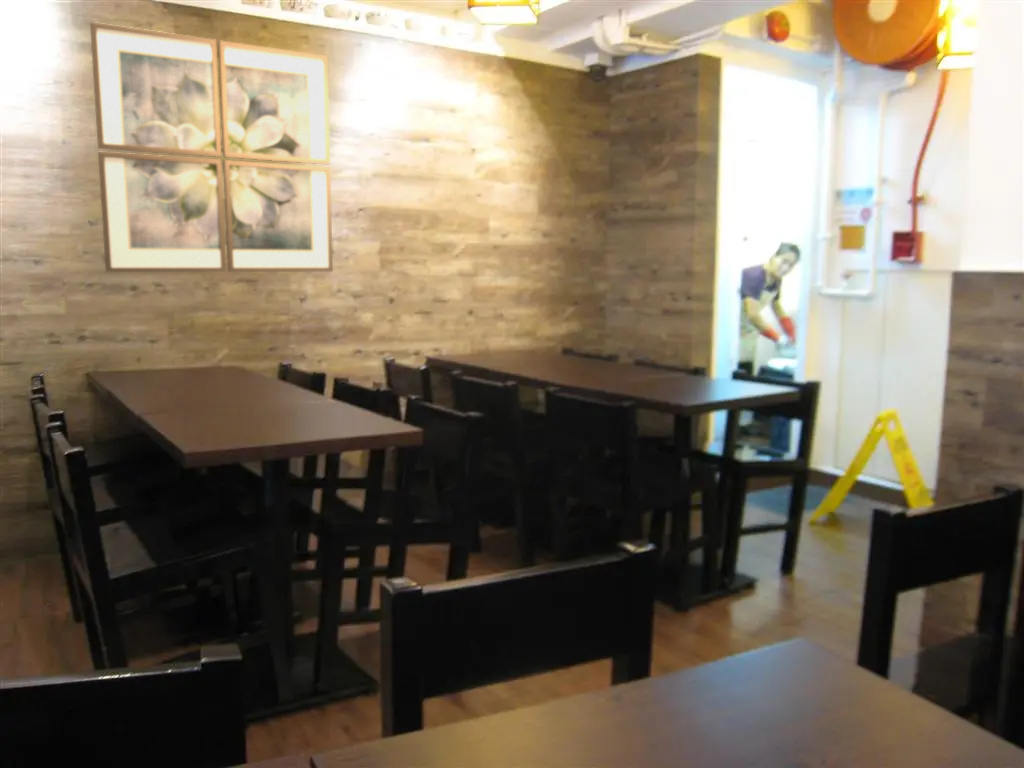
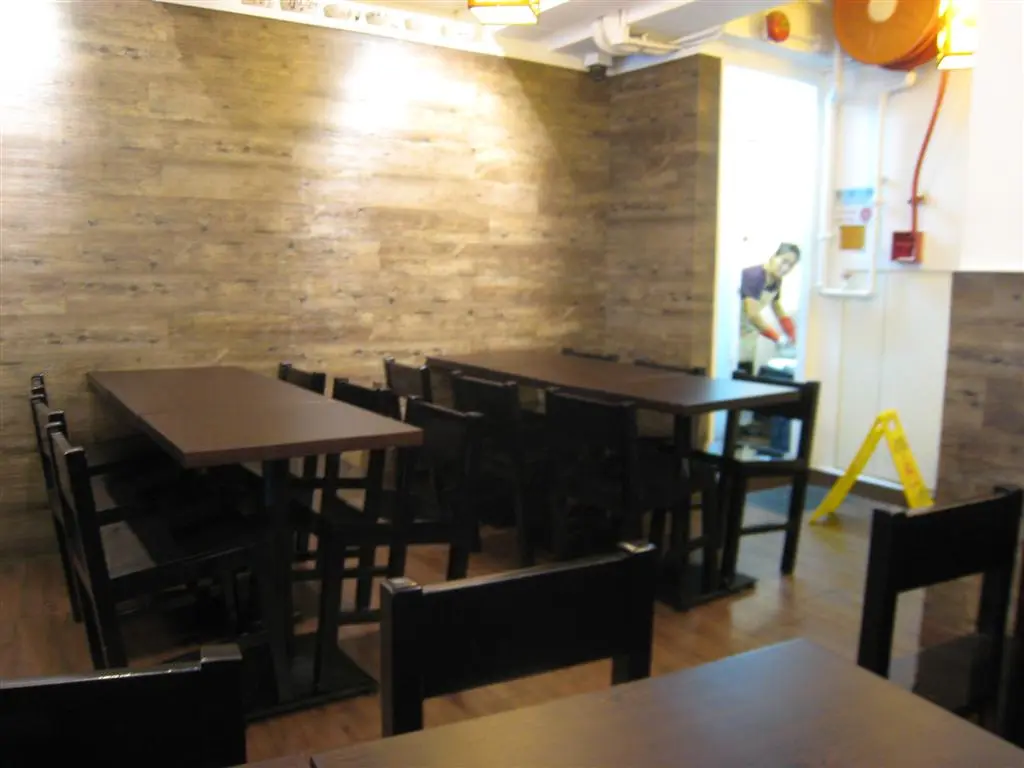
- wall art [89,21,334,273]
